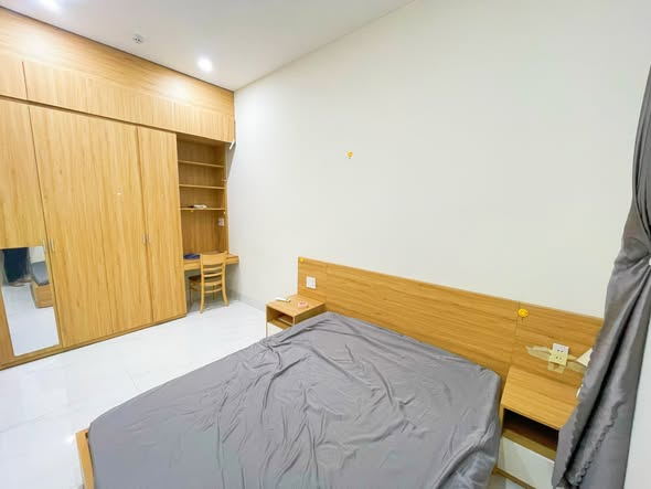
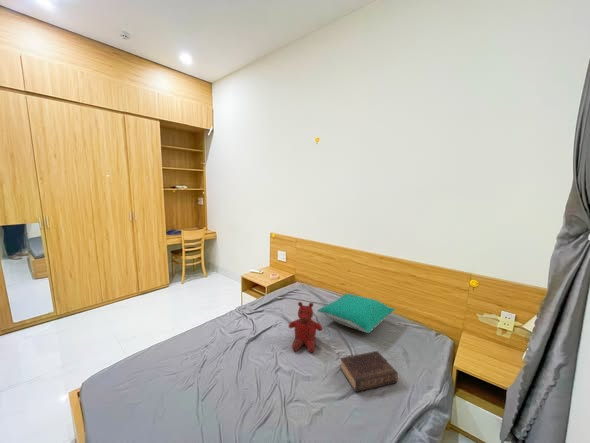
+ teddy bear [288,301,323,354]
+ book [339,350,399,393]
+ pillow [316,293,396,334]
